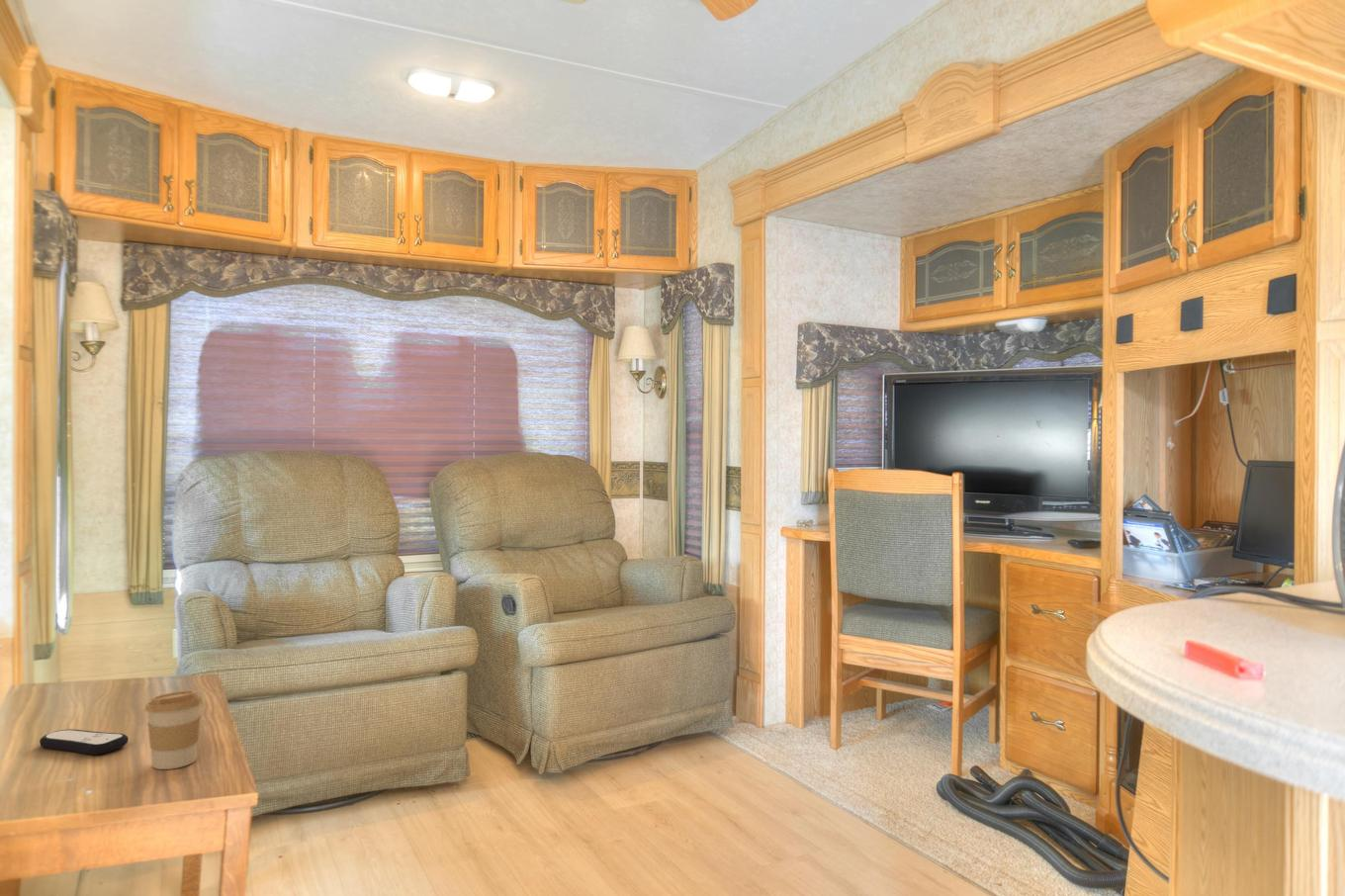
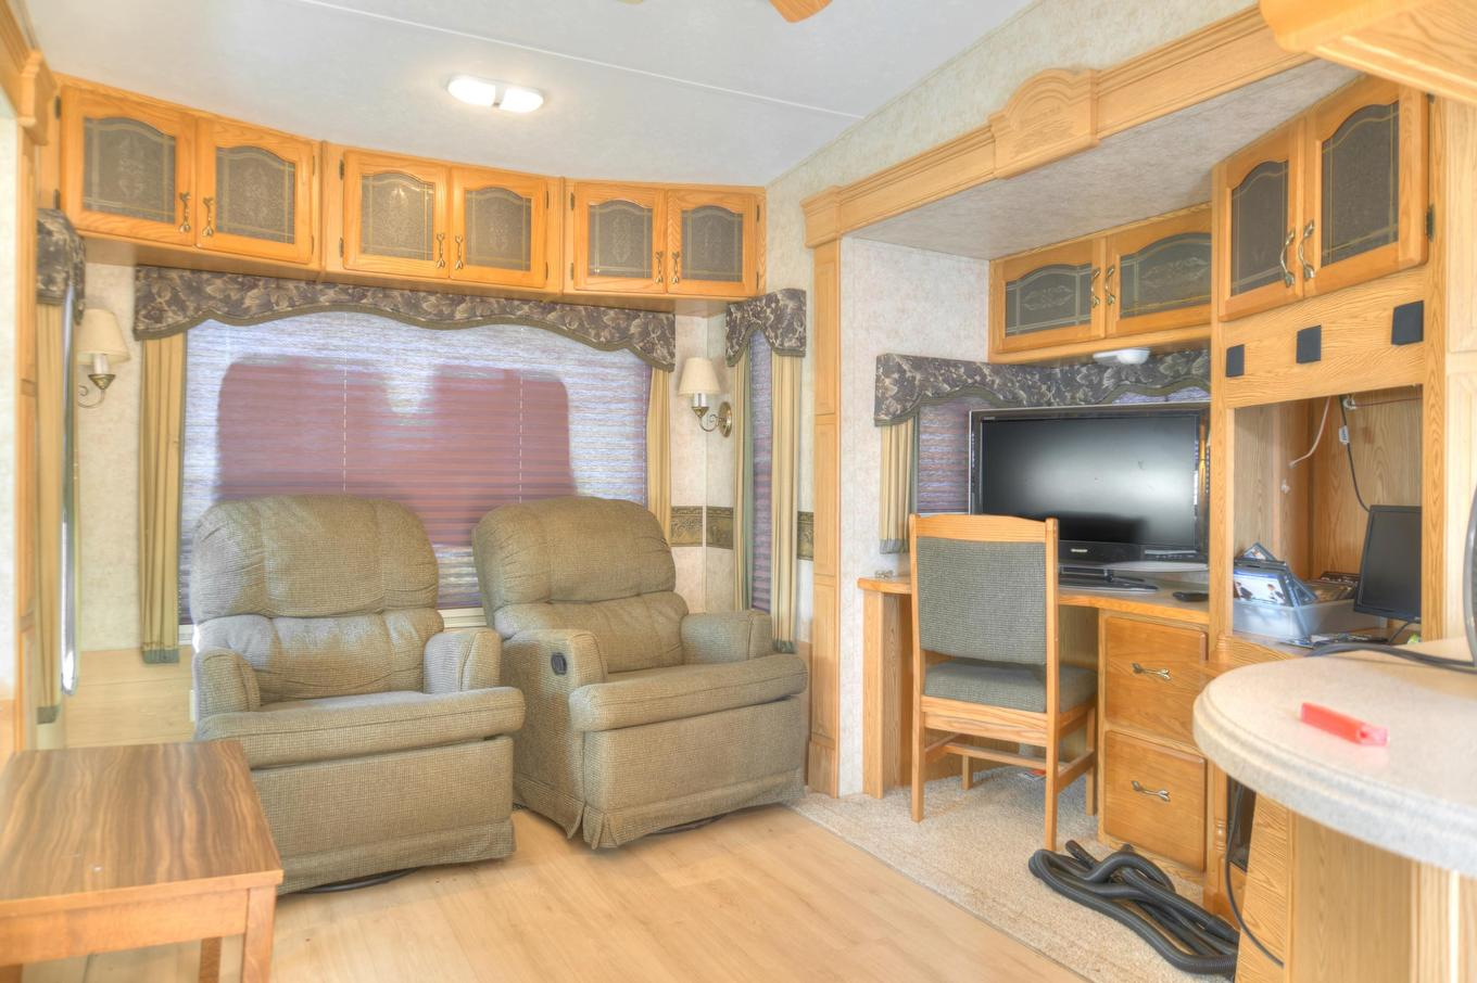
- coffee cup [144,689,204,770]
- remote control [39,729,130,756]
